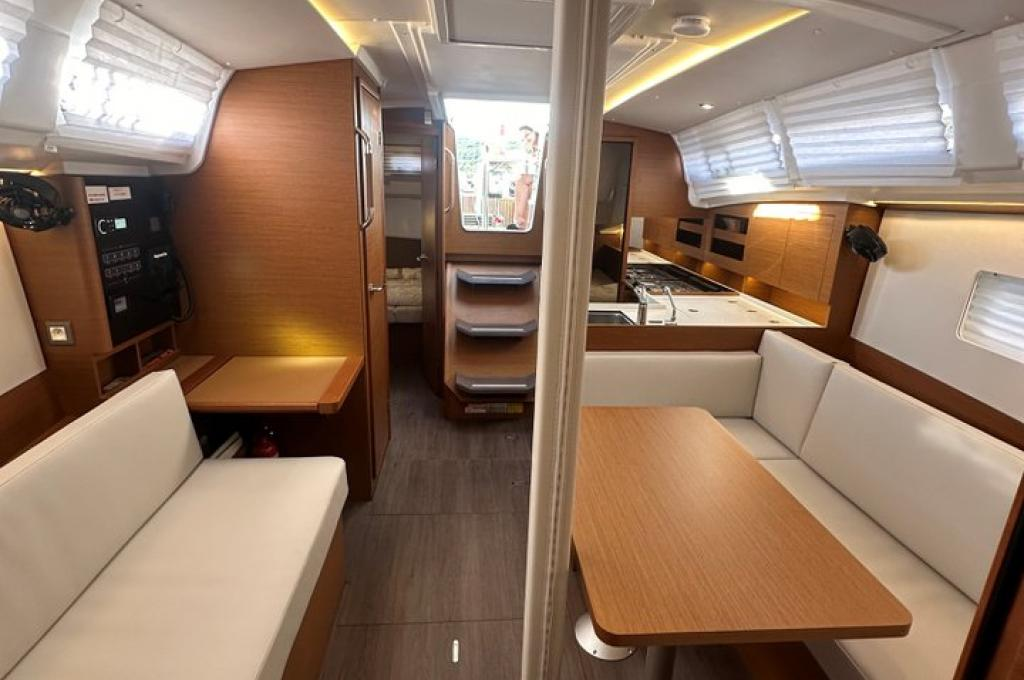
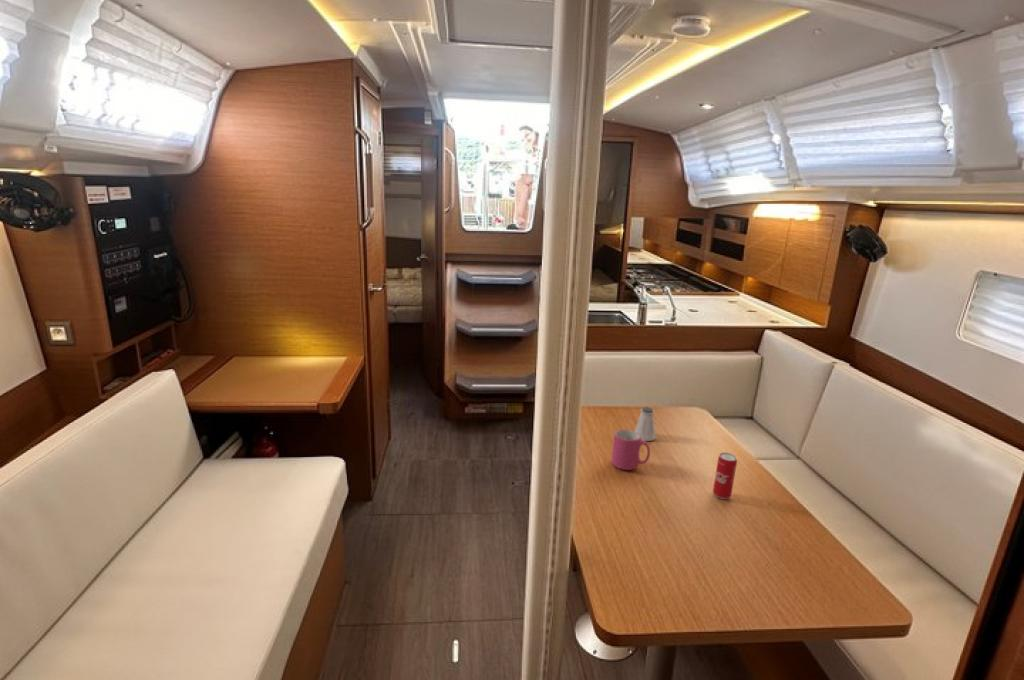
+ beverage can [712,452,738,500]
+ mug [611,428,651,471]
+ saltshaker [634,406,656,442]
